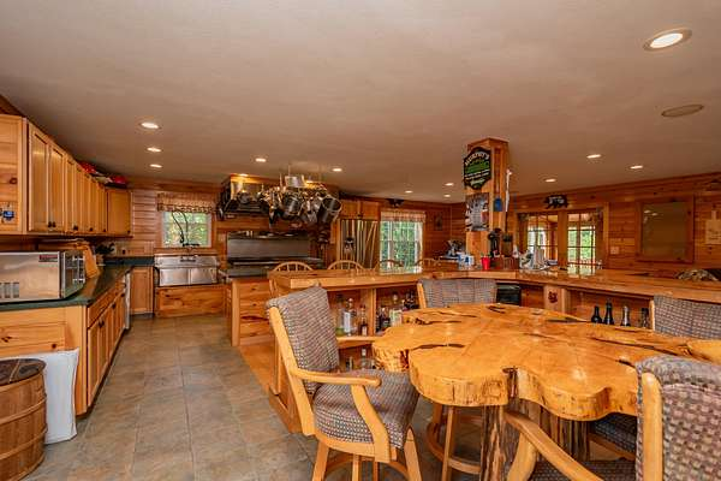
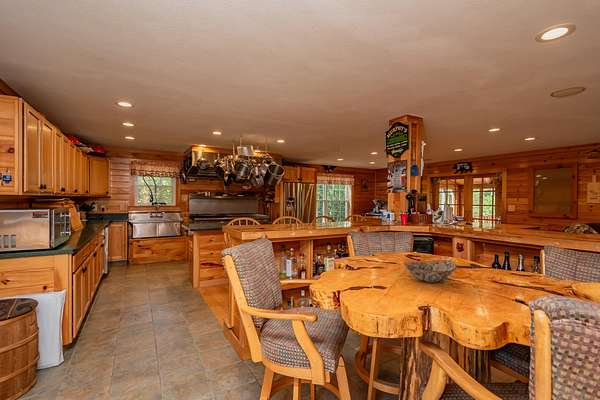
+ decorative bowl [403,260,458,283]
